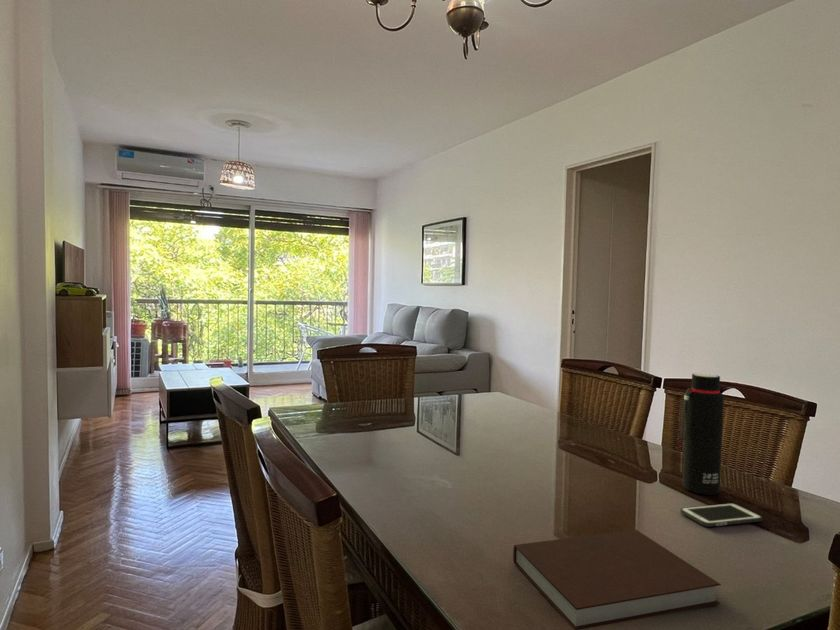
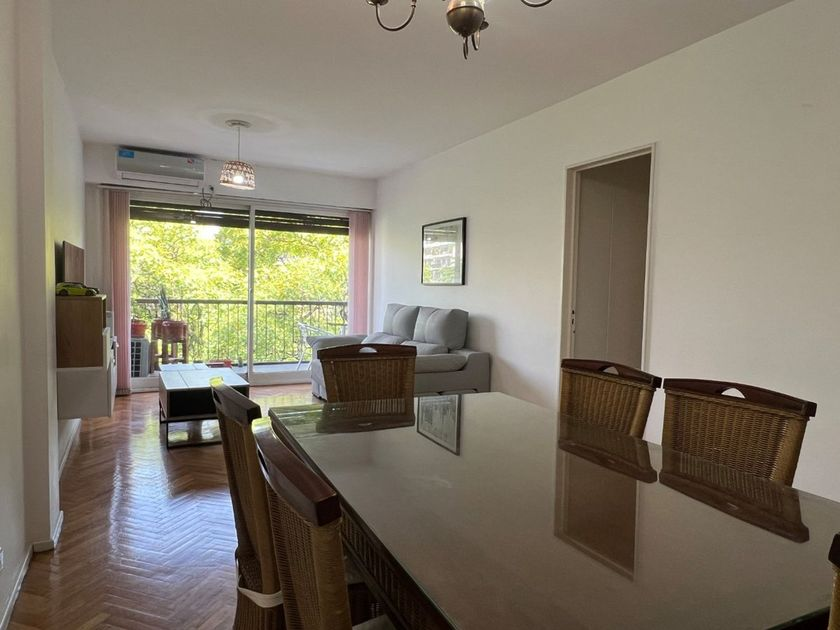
- notebook [512,529,722,630]
- cell phone [679,502,763,528]
- water bottle [680,373,725,496]
